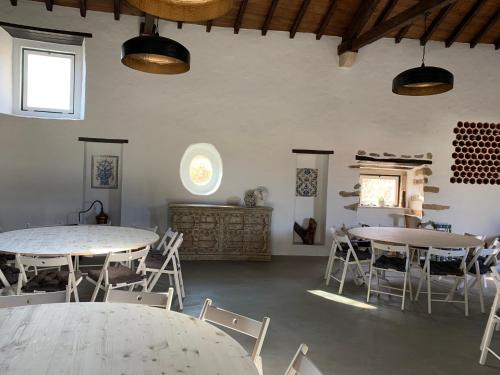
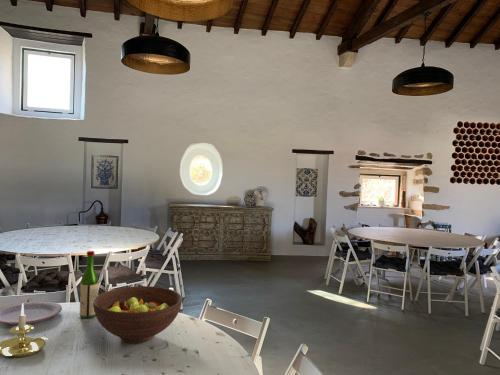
+ candle holder [0,302,50,358]
+ fruit bowl [93,285,183,344]
+ plate [0,300,63,325]
+ wine bottle [79,250,99,319]
